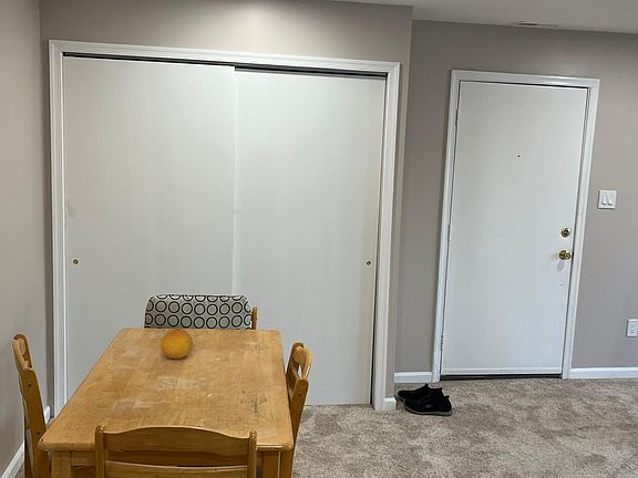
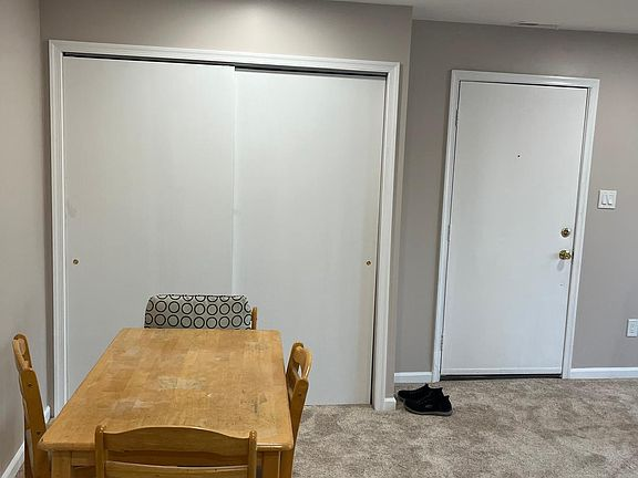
- fruit [160,326,194,360]
